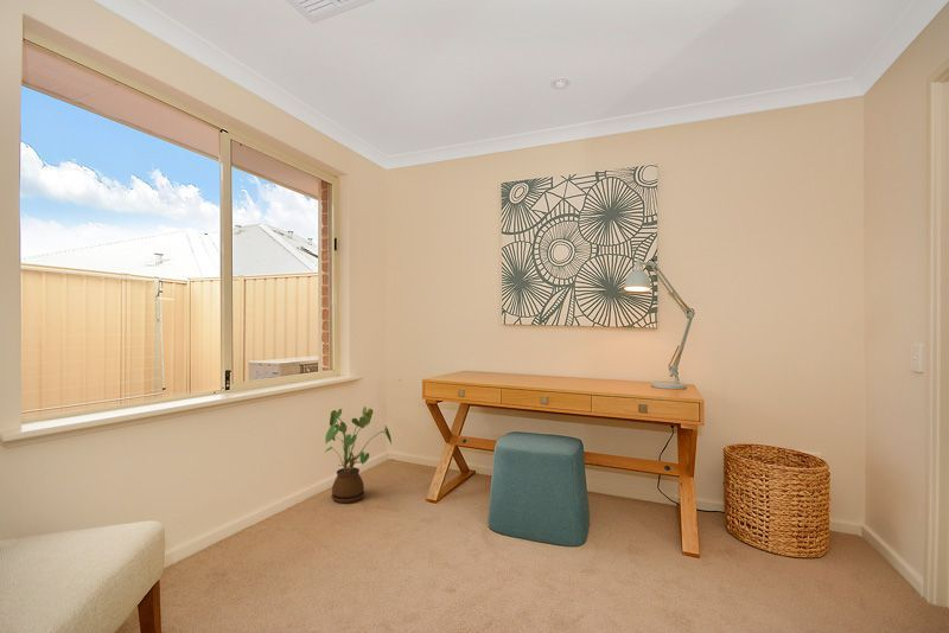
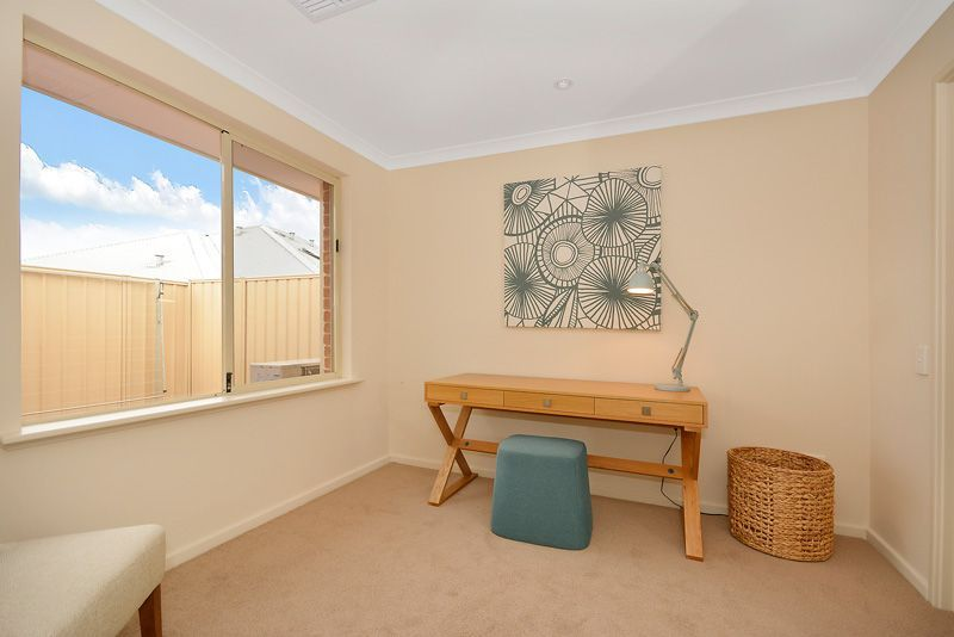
- house plant [324,405,393,504]
